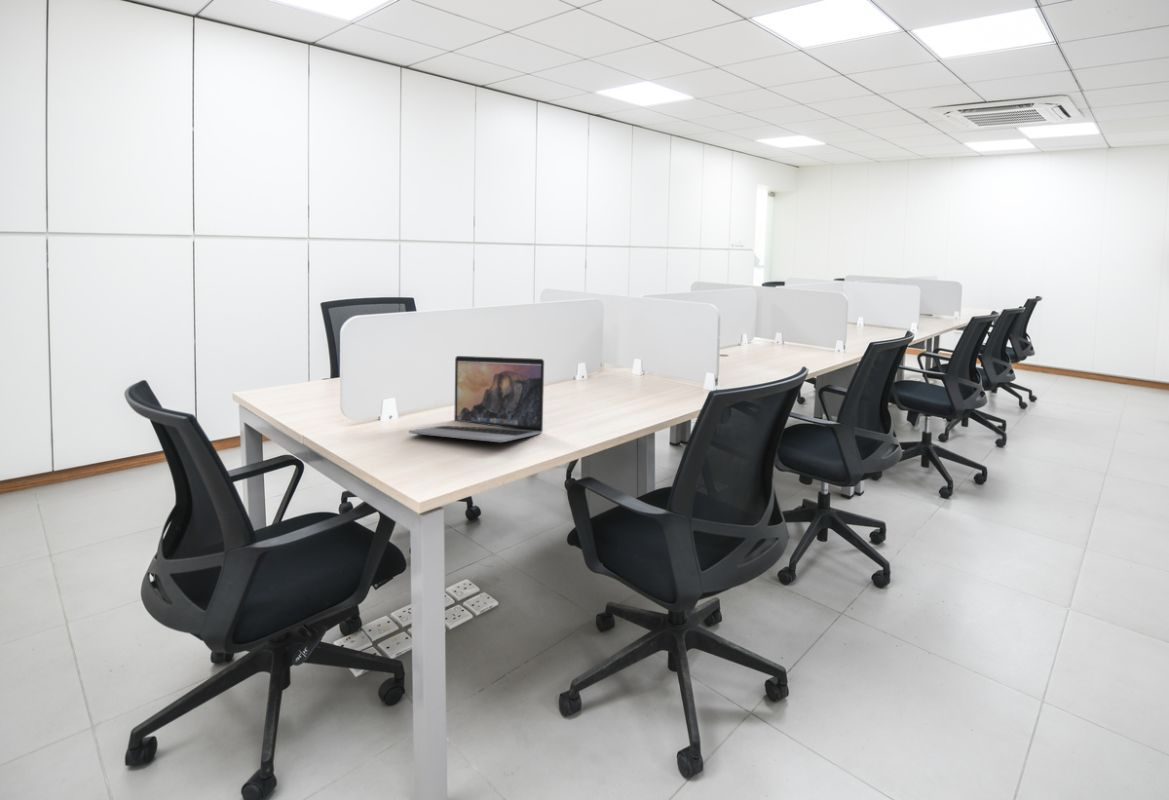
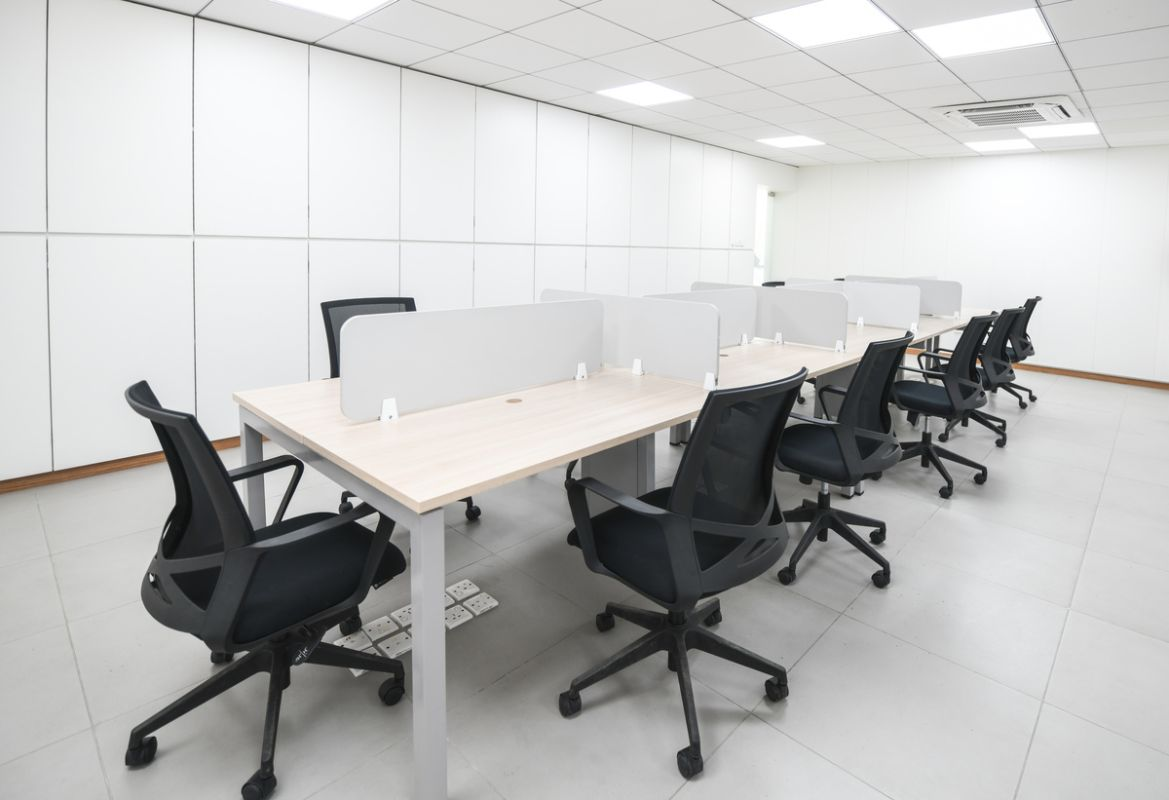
- laptop [408,355,545,443]
